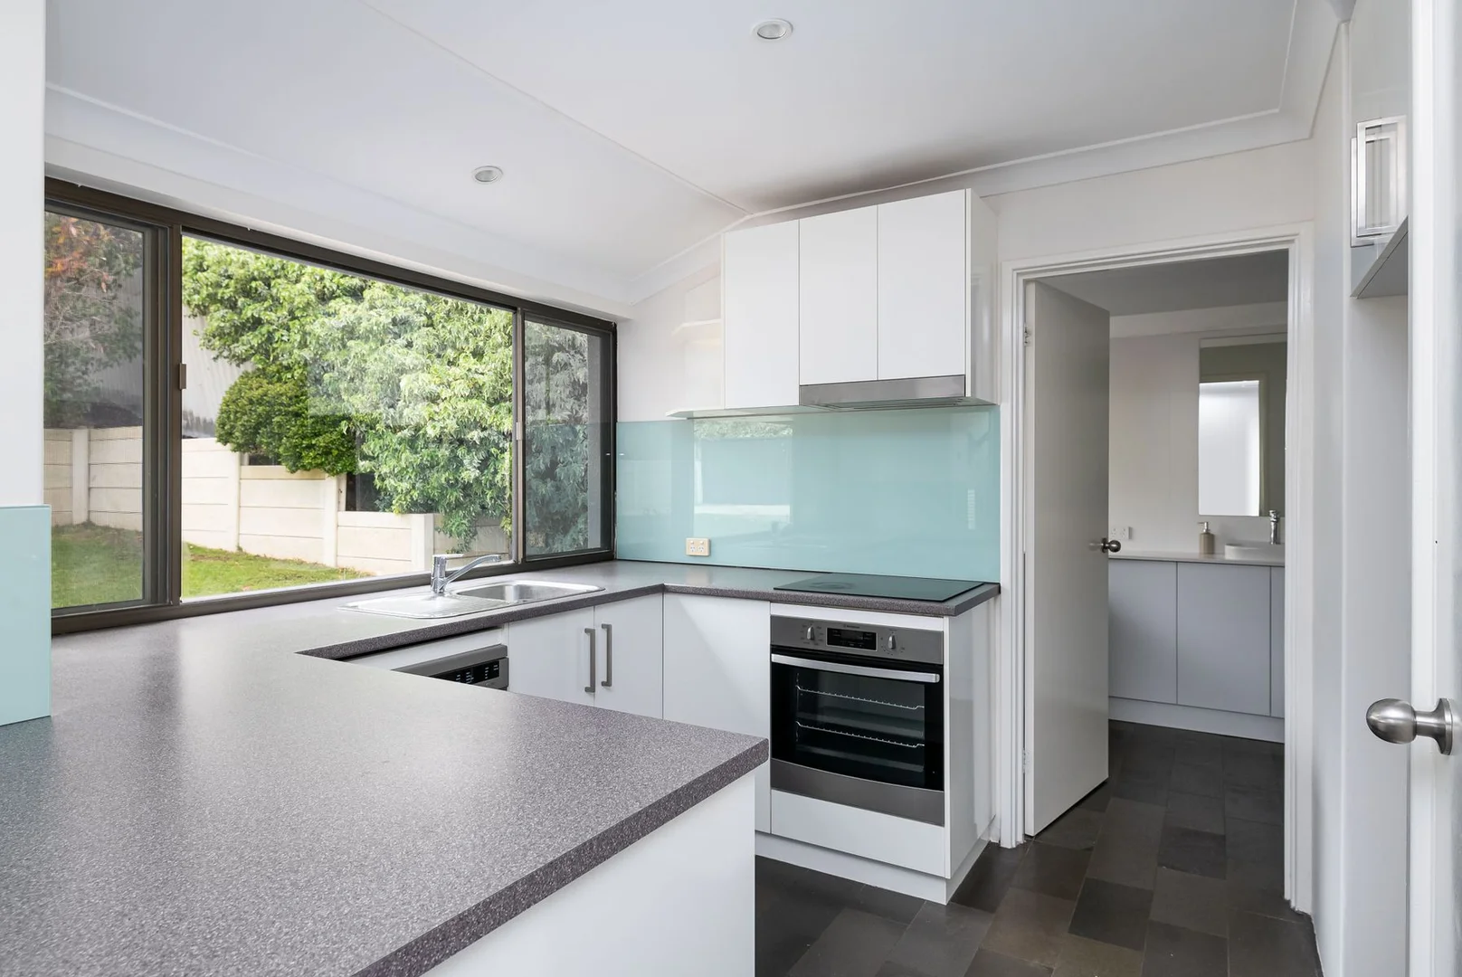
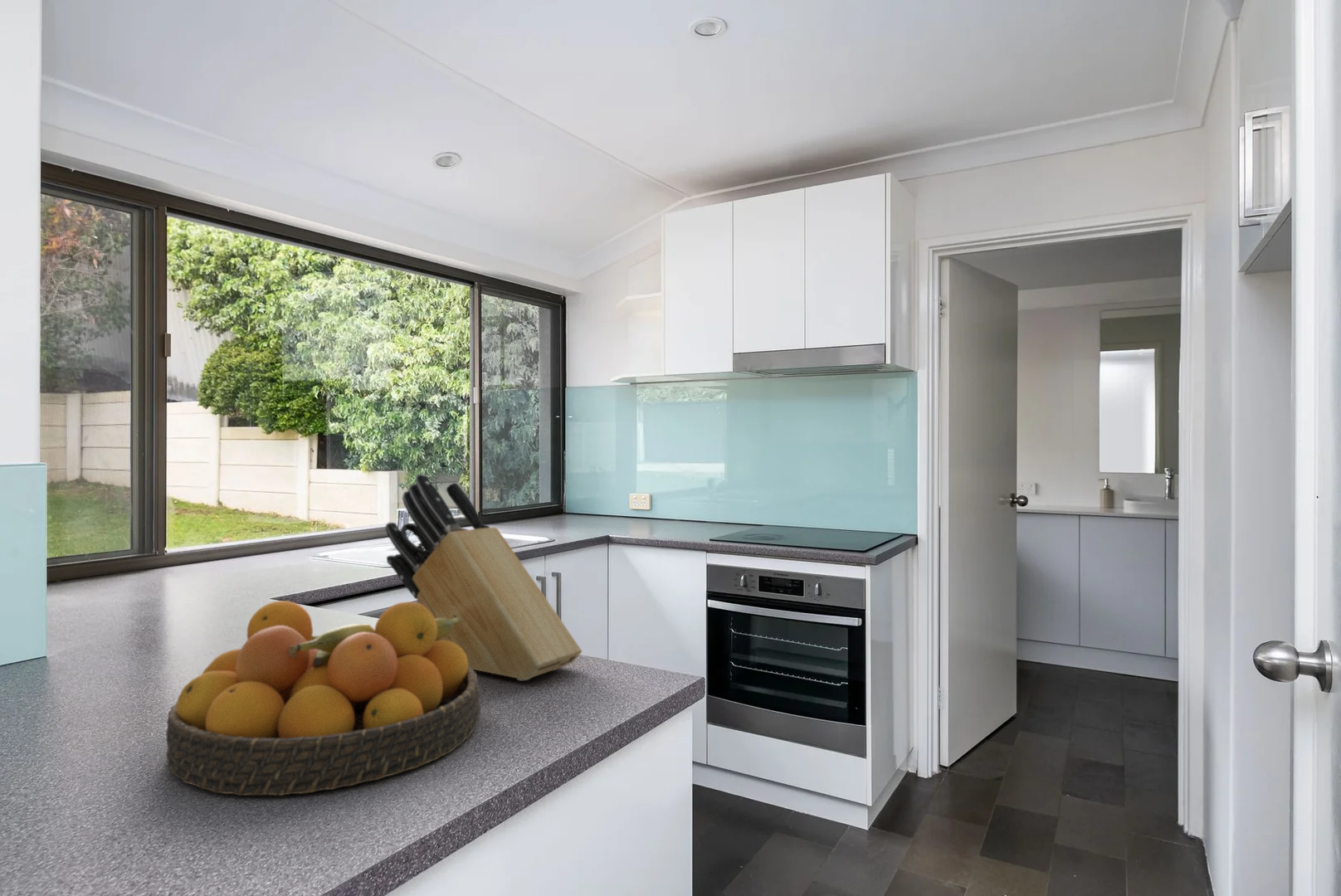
+ fruit bowl [165,600,481,796]
+ knife block [384,473,583,681]
